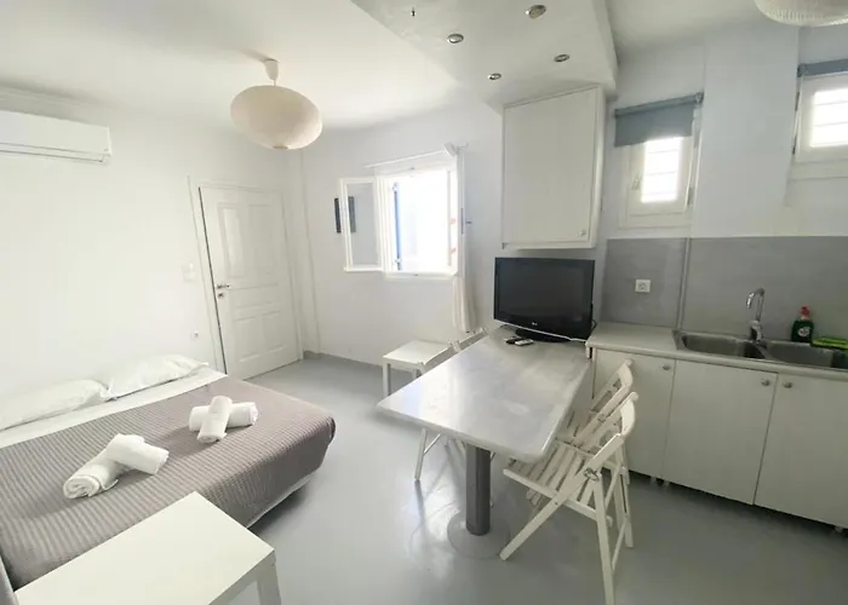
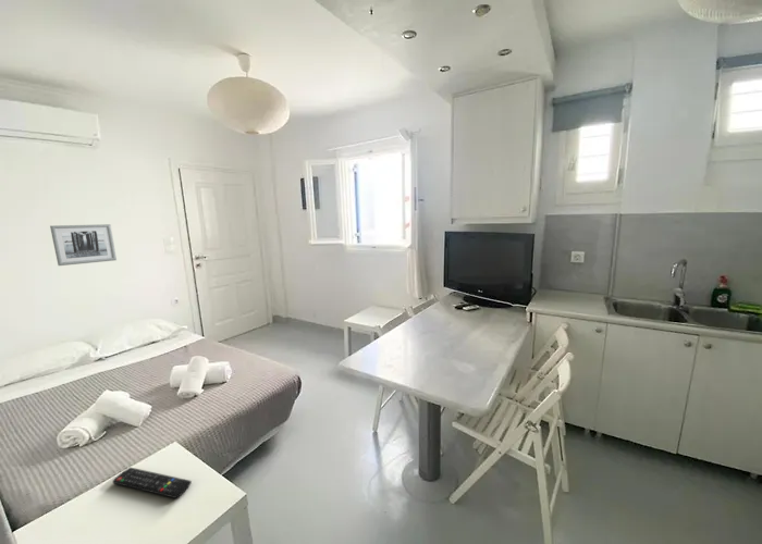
+ wall art [49,223,118,267]
+ remote control [111,467,193,499]
